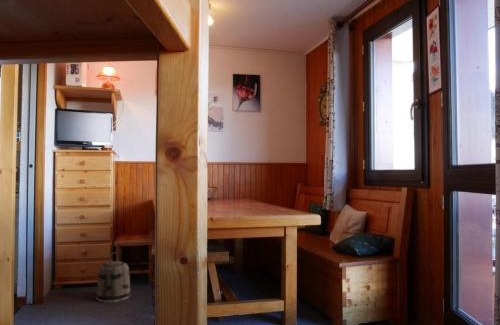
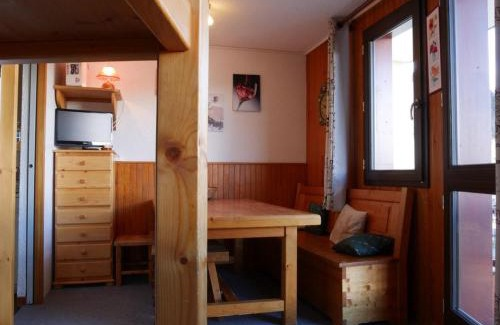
- basket [95,251,131,304]
